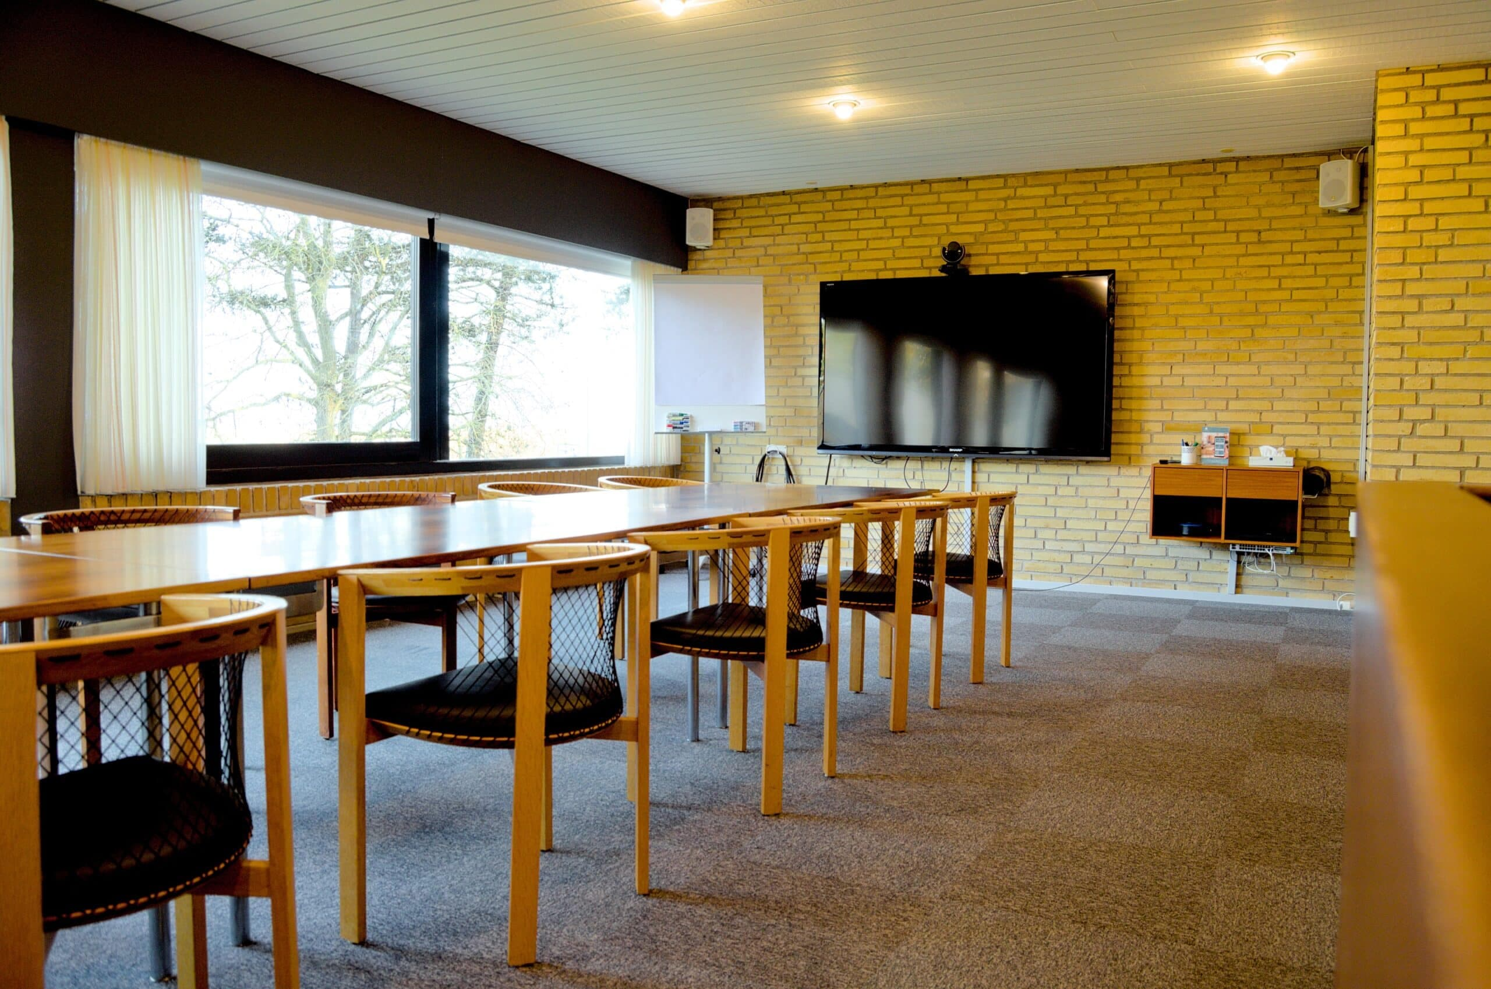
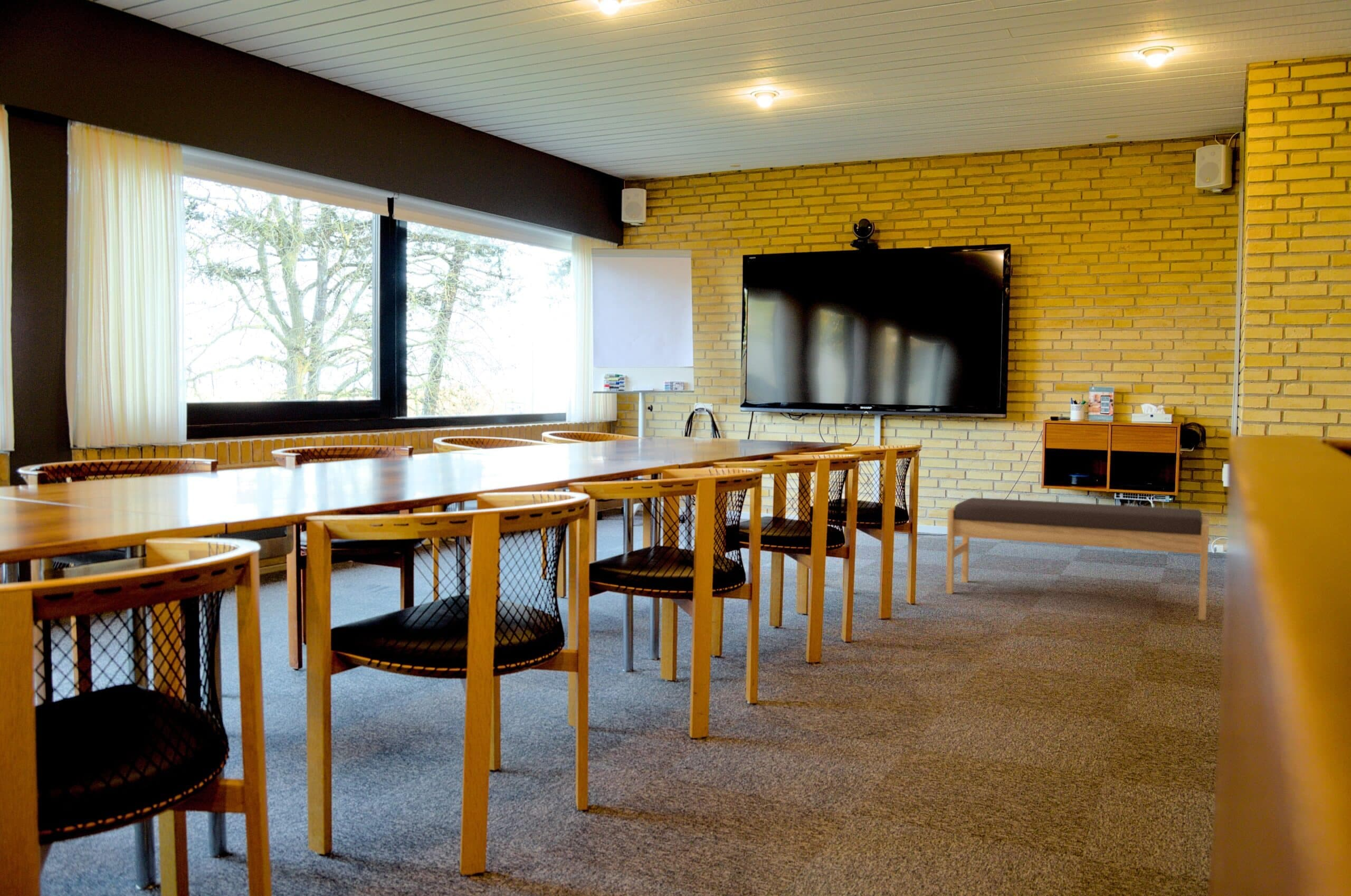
+ bench [946,497,1210,621]
